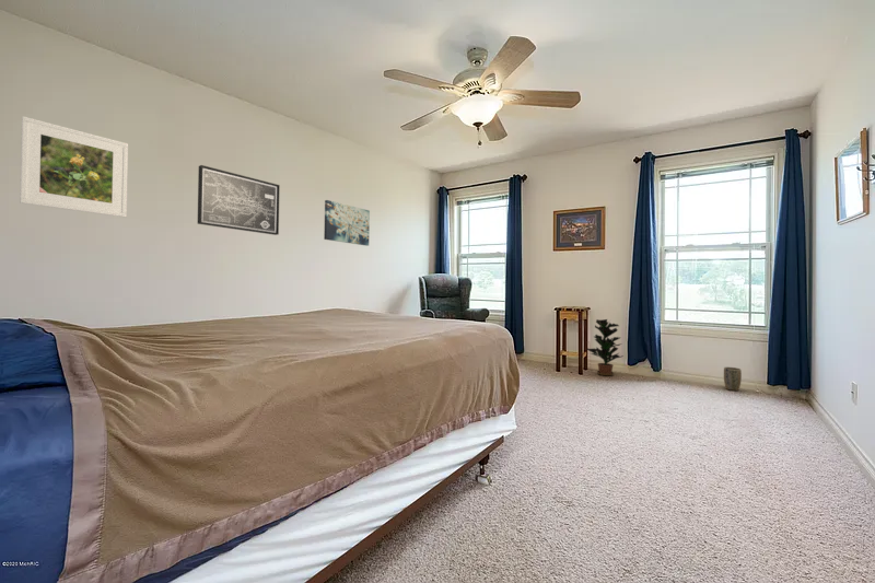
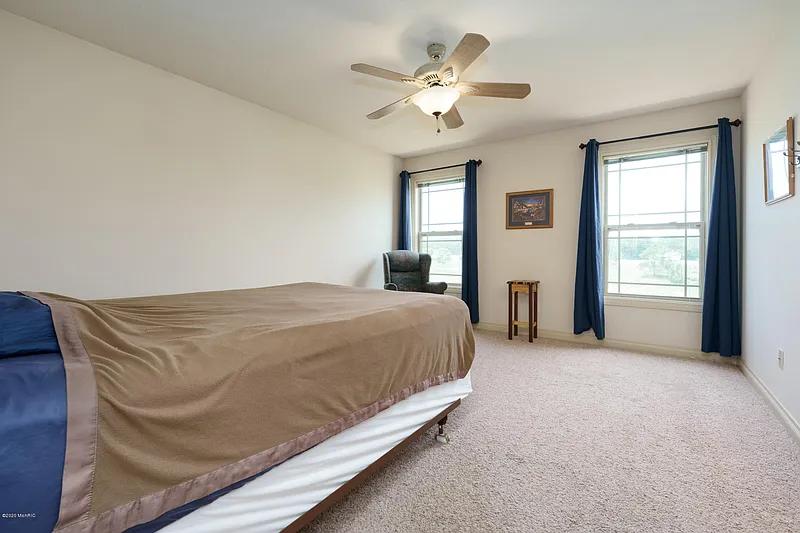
- potted plant [586,318,625,376]
- wall art [323,199,371,247]
- wall art [197,164,281,236]
- plant pot [723,366,743,392]
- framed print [19,115,129,219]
